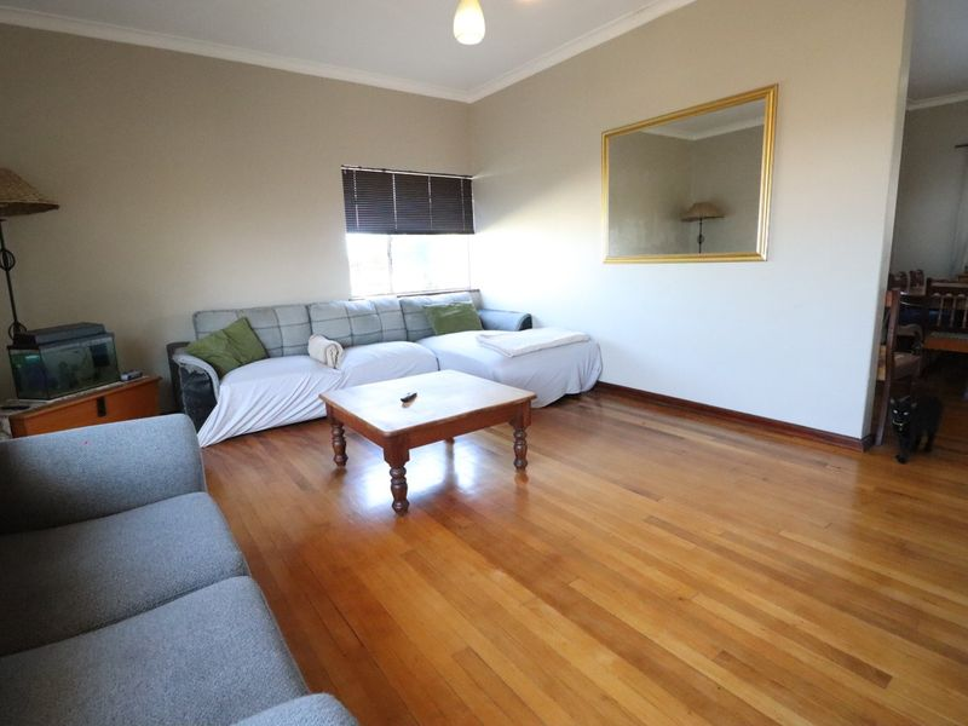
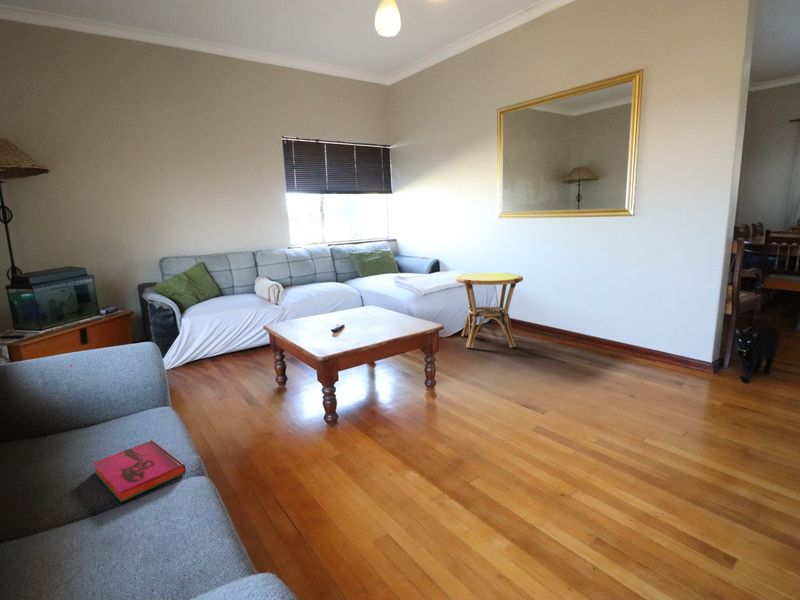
+ hardback book [91,439,187,503]
+ side table [455,272,524,349]
